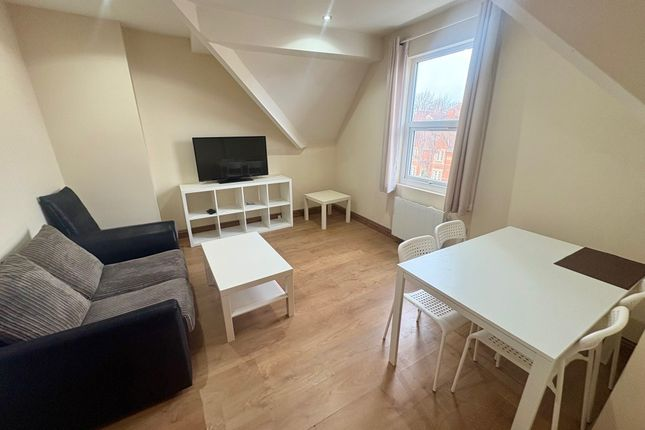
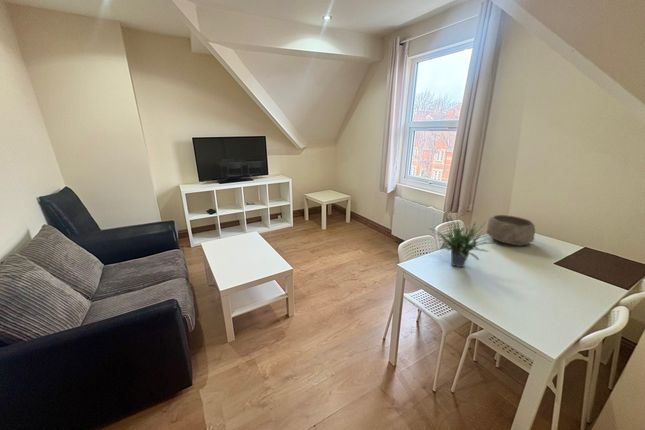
+ bowl [486,214,536,246]
+ potted plant [427,211,498,268]
